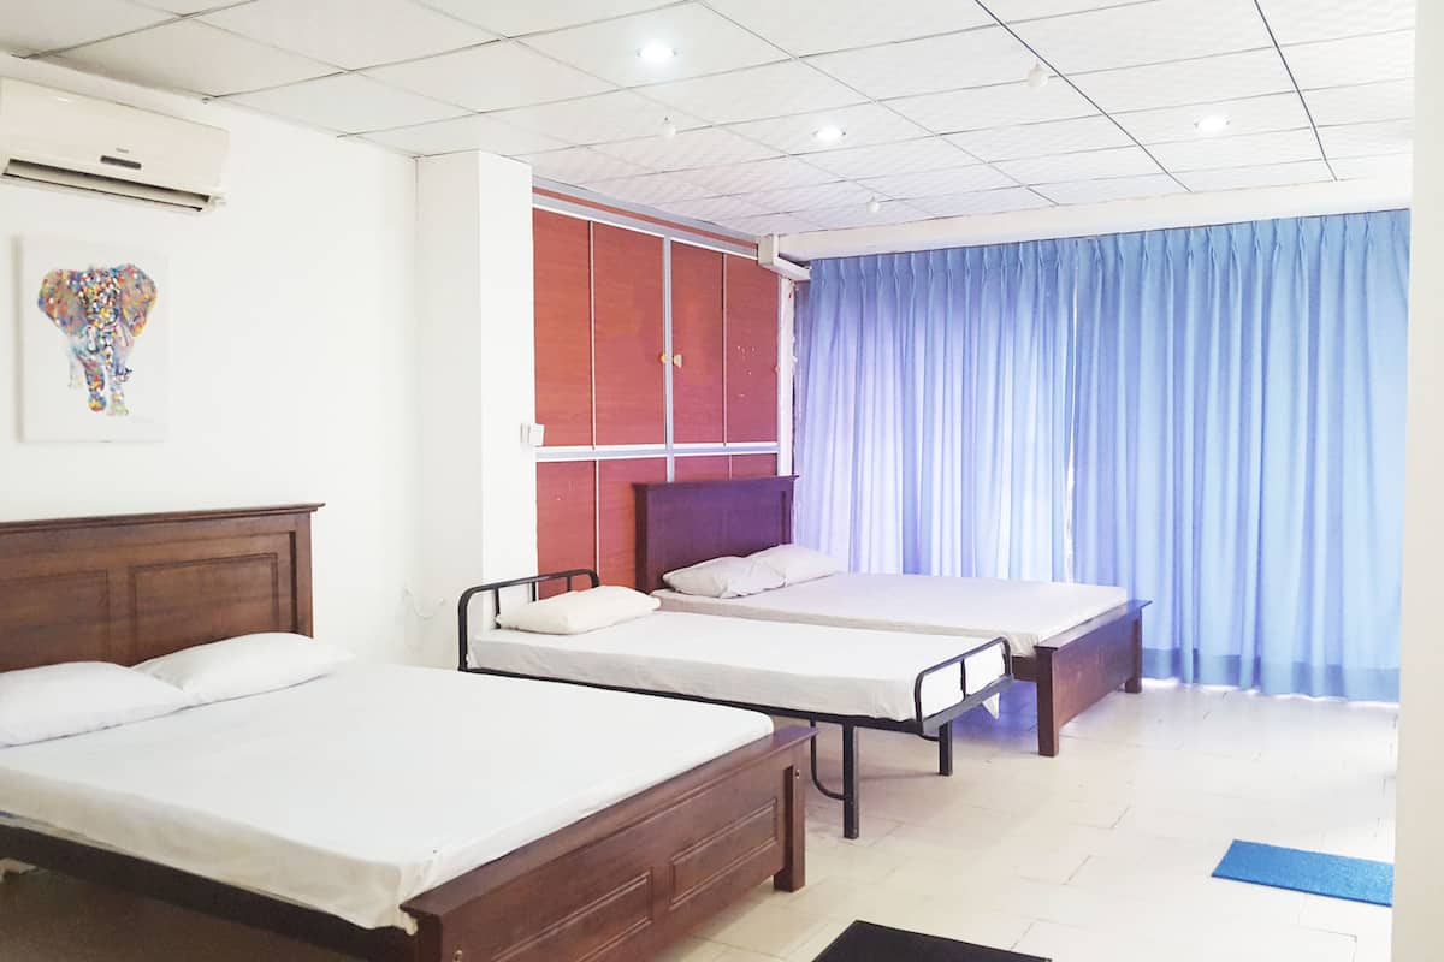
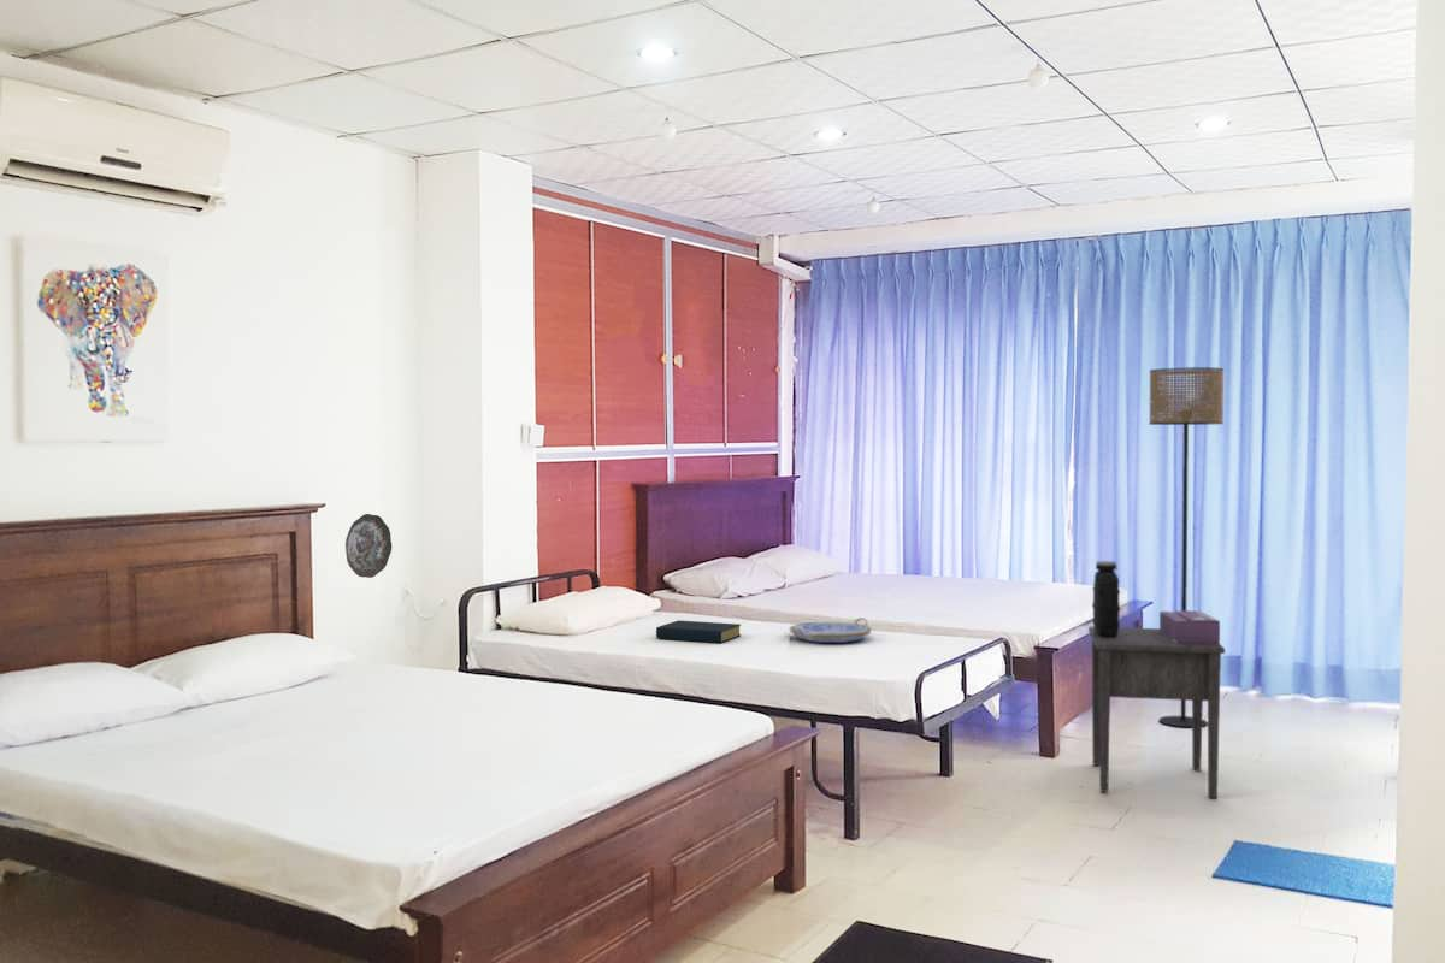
+ hardback book [655,620,742,644]
+ serving tray [789,616,873,644]
+ nightstand [1087,626,1226,799]
+ decorative plate [344,513,393,579]
+ floor lamp [1148,366,1225,728]
+ water jug [1091,560,1121,638]
+ tissue box [1158,609,1221,644]
